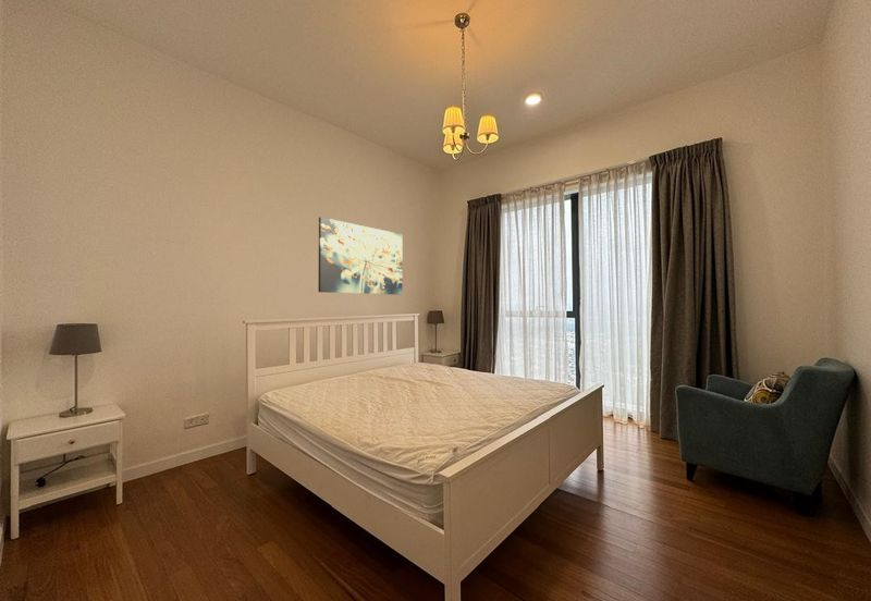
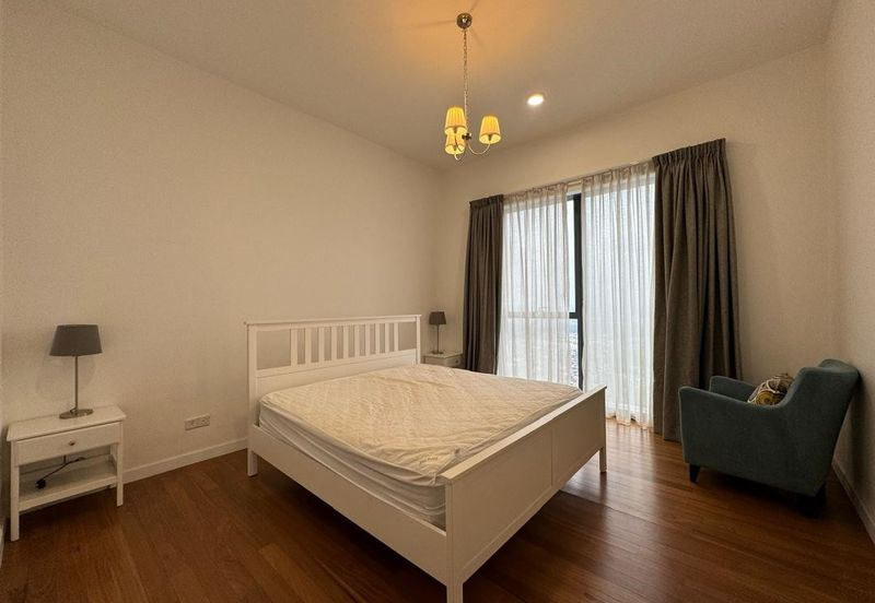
- wall art [318,217,404,296]
